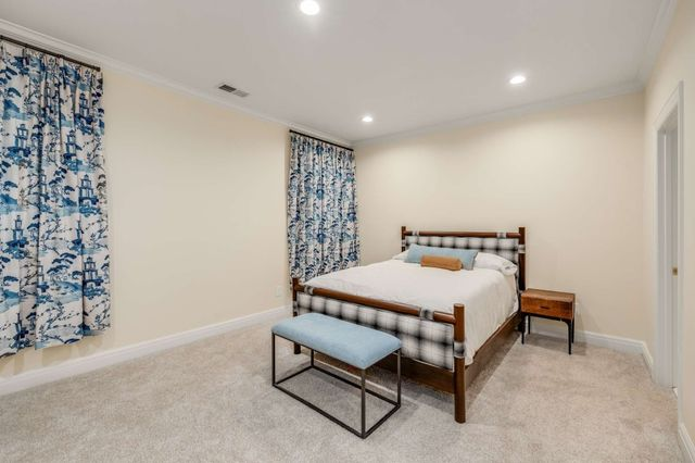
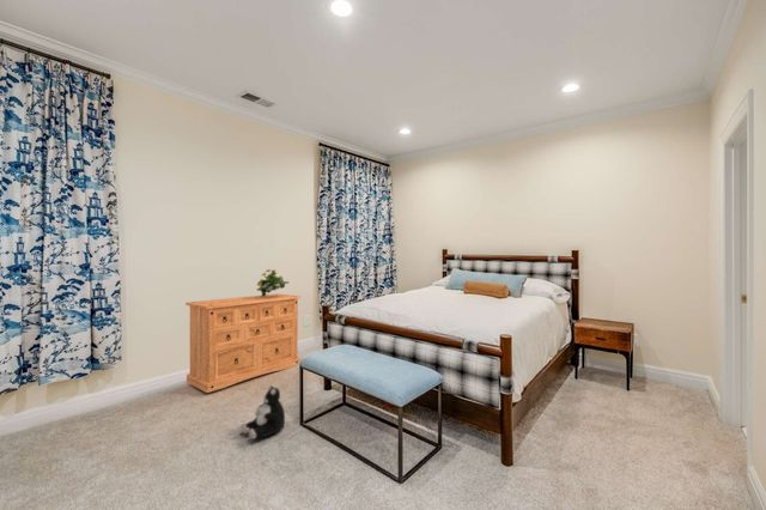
+ dresser [184,292,302,394]
+ flowering plant [256,268,290,297]
+ plush toy [239,384,286,441]
